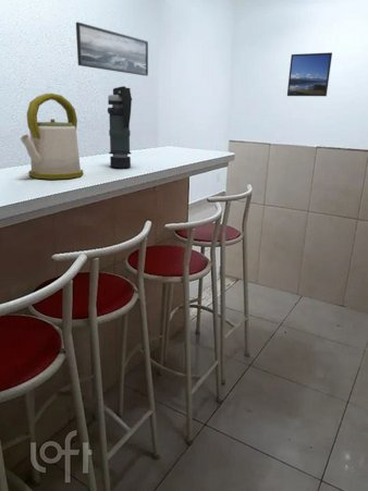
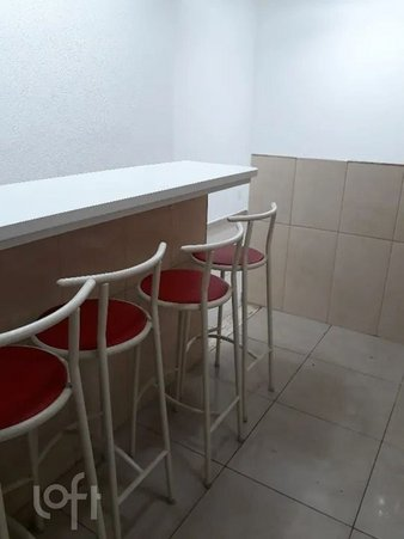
- kettle [20,93,84,180]
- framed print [75,21,149,77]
- smoke grenade [107,85,133,169]
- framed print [286,51,333,97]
